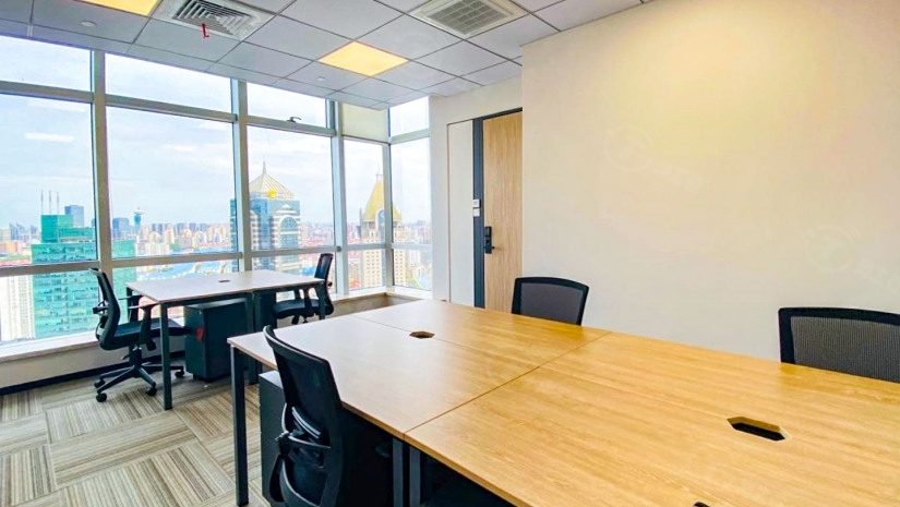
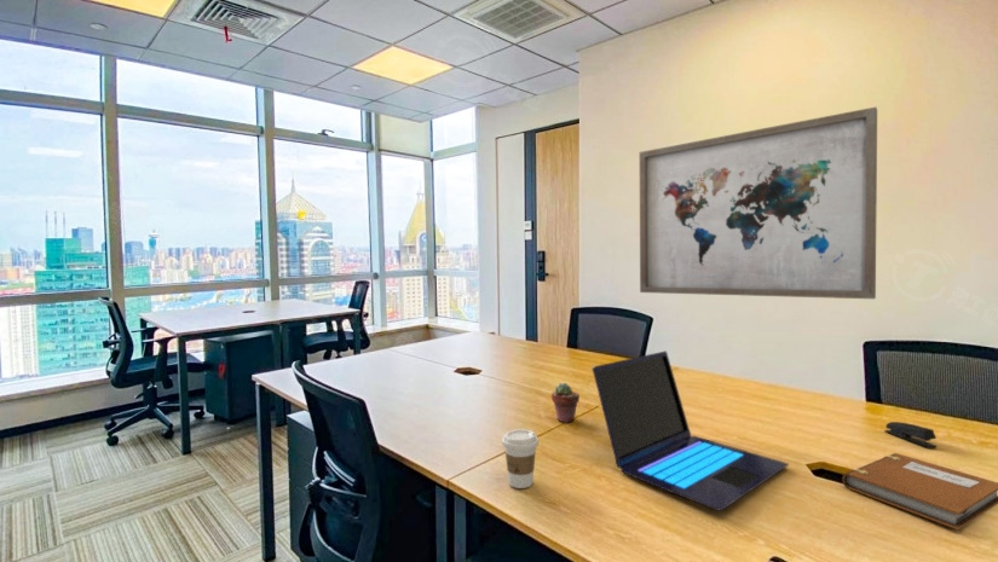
+ stapler [883,421,938,448]
+ notebook [841,452,998,531]
+ laptop [592,350,790,511]
+ potted succulent [550,382,581,423]
+ wall art [639,106,878,300]
+ coffee cup [501,428,540,489]
